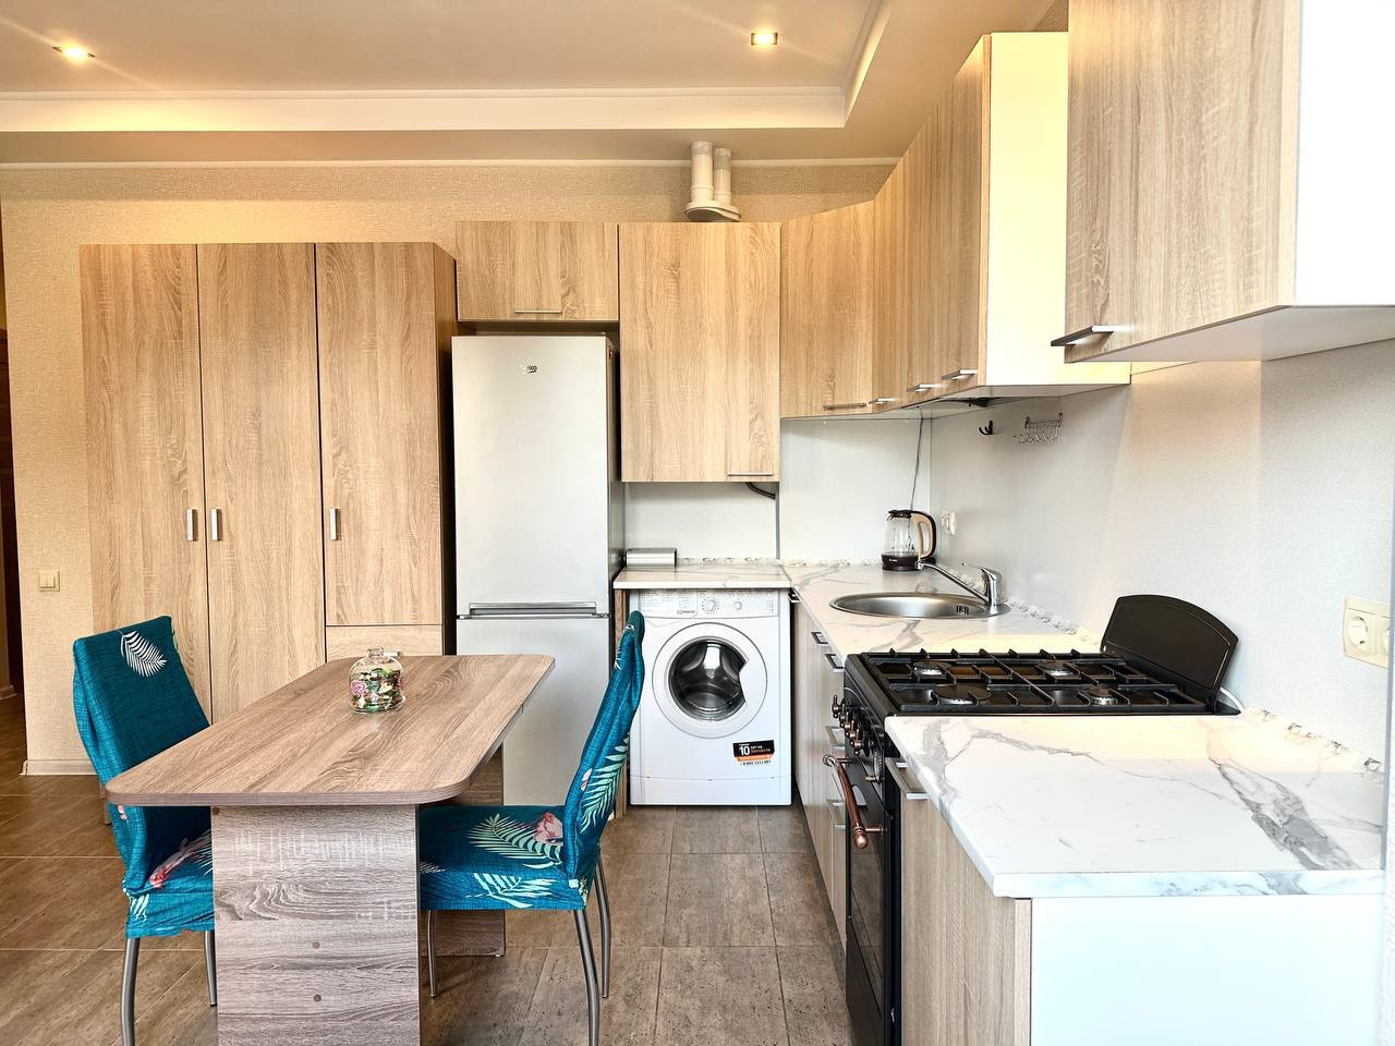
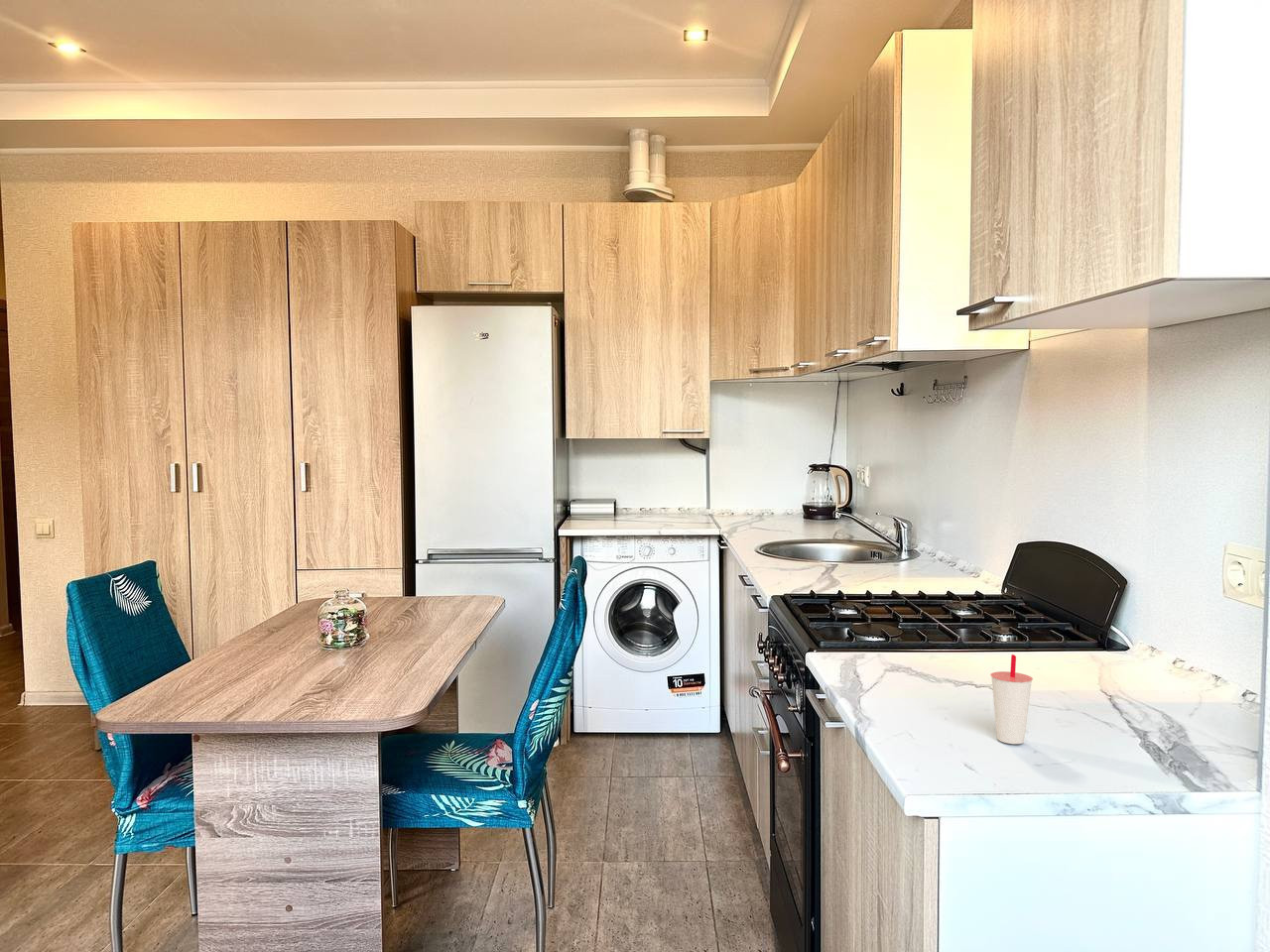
+ cup [989,654,1034,745]
